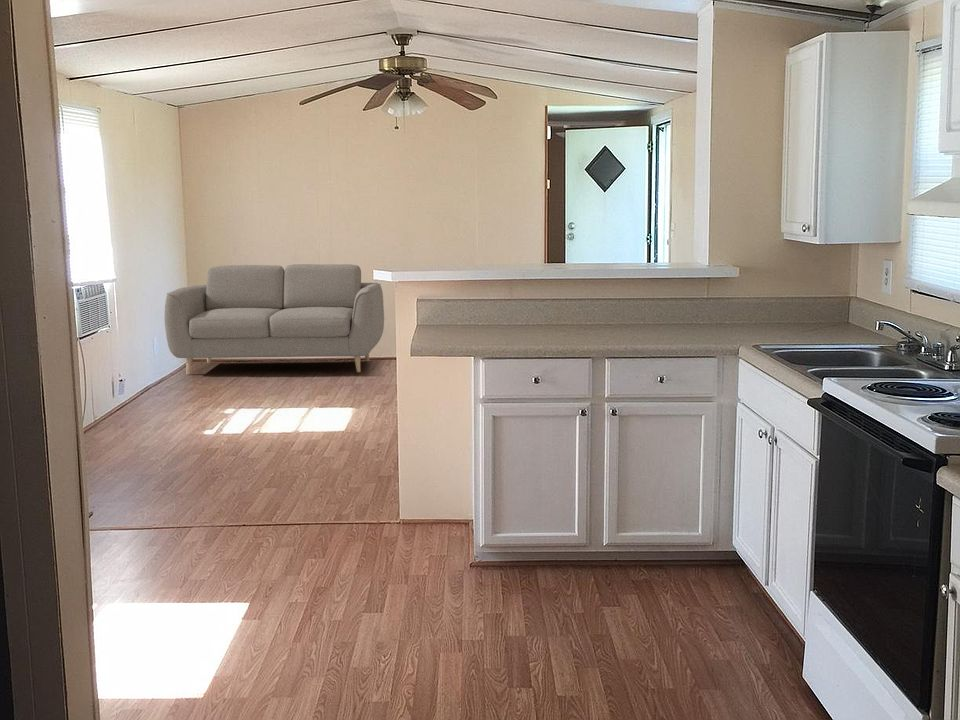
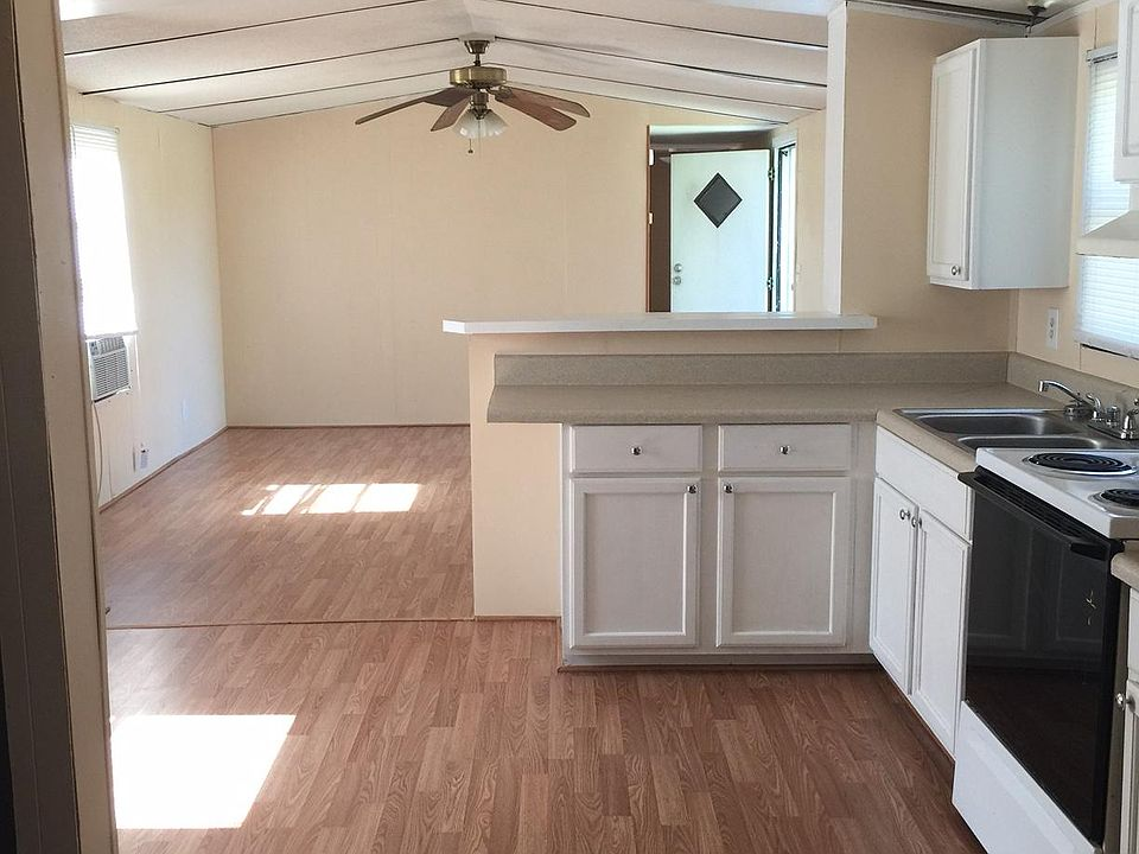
- sofa [163,263,385,375]
